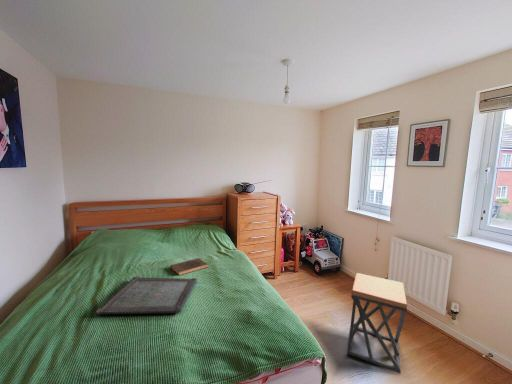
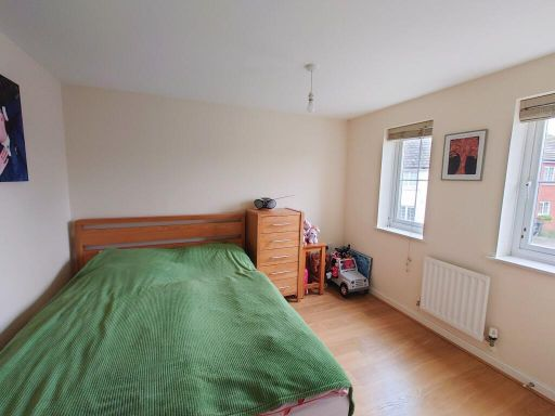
- book [170,257,208,276]
- serving tray [95,276,198,315]
- stool [347,272,408,374]
